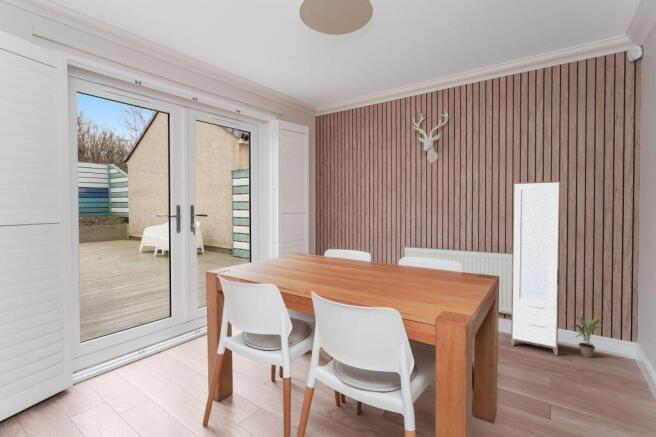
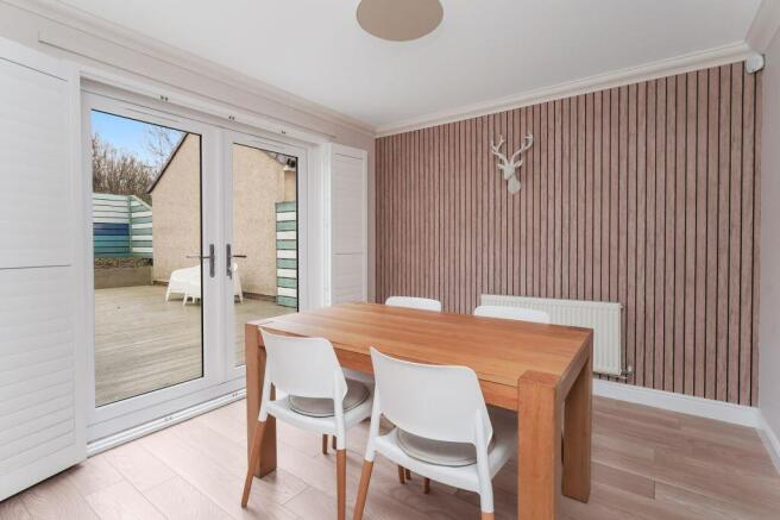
- cabinet [510,180,562,356]
- potted plant [570,311,603,359]
